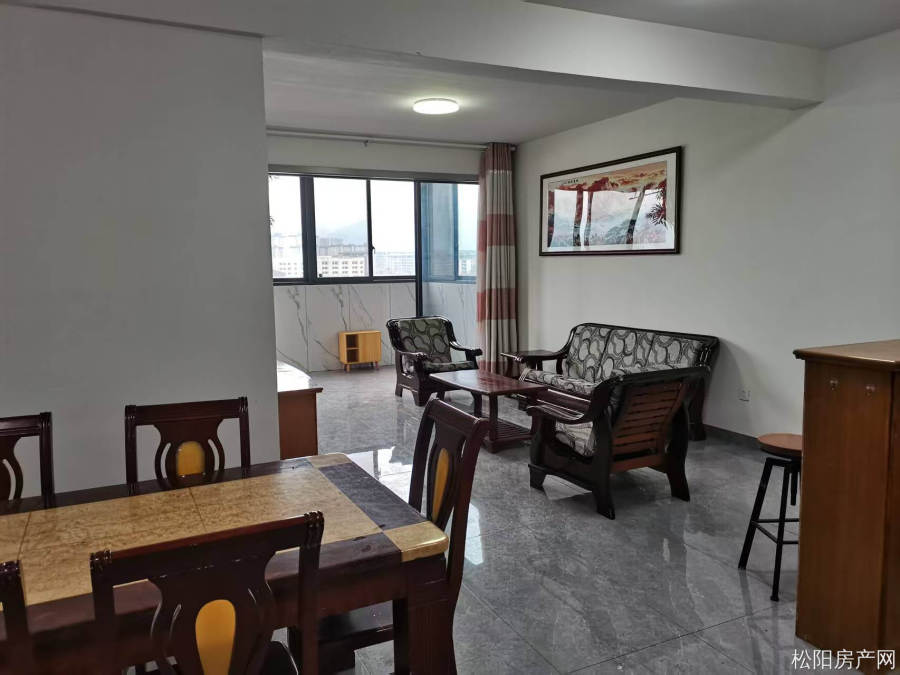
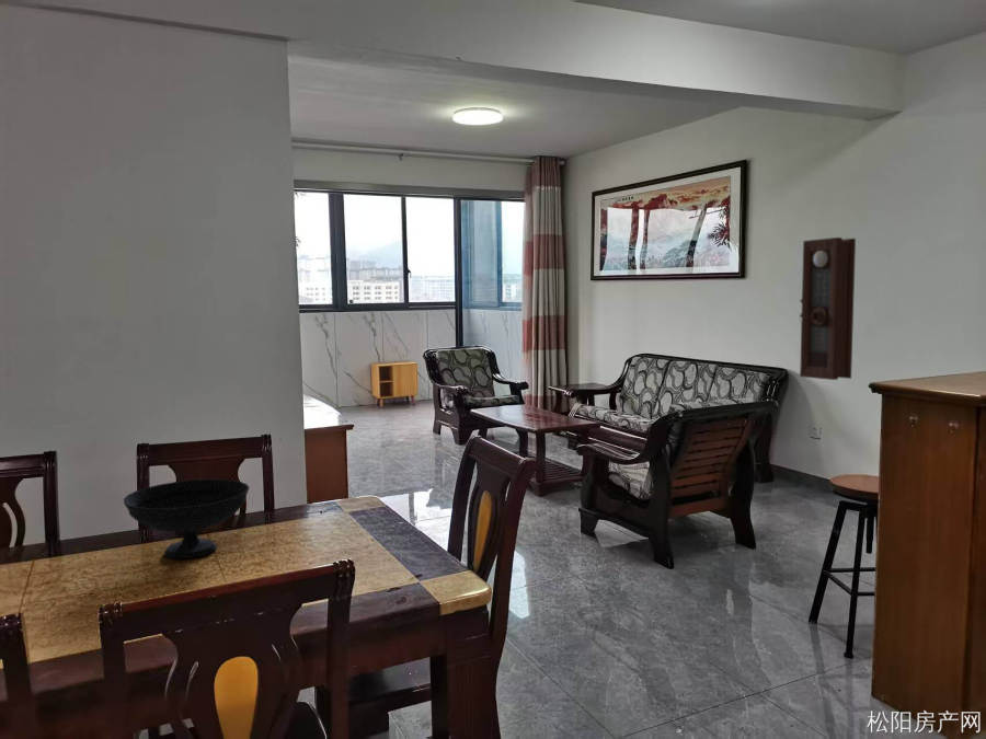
+ pendulum clock [799,236,857,381]
+ bowl [123,478,251,559]
